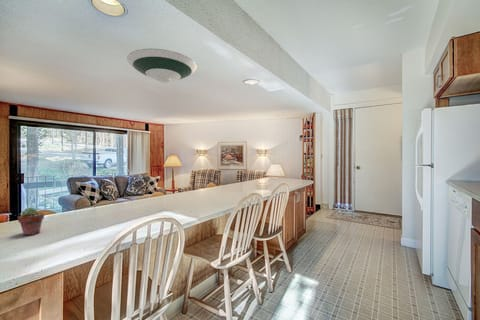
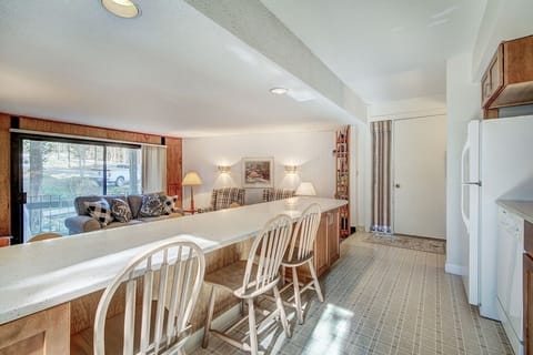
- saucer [126,48,198,83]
- potted succulent [17,206,45,236]
